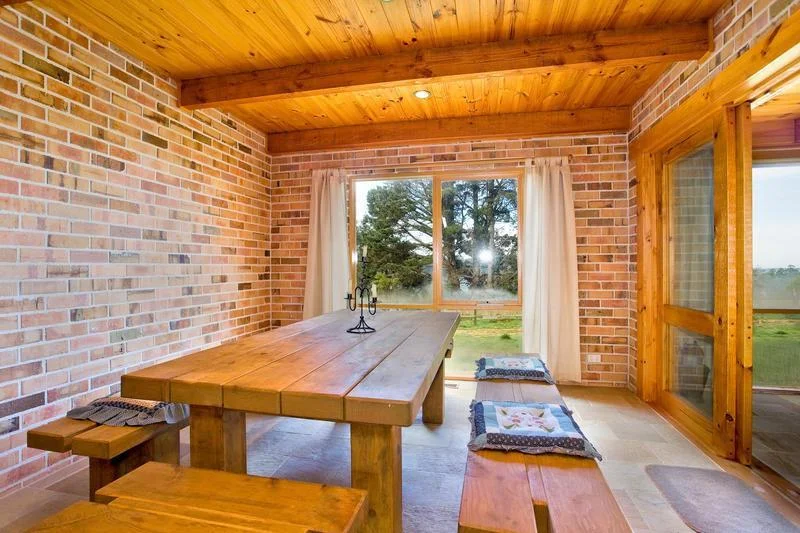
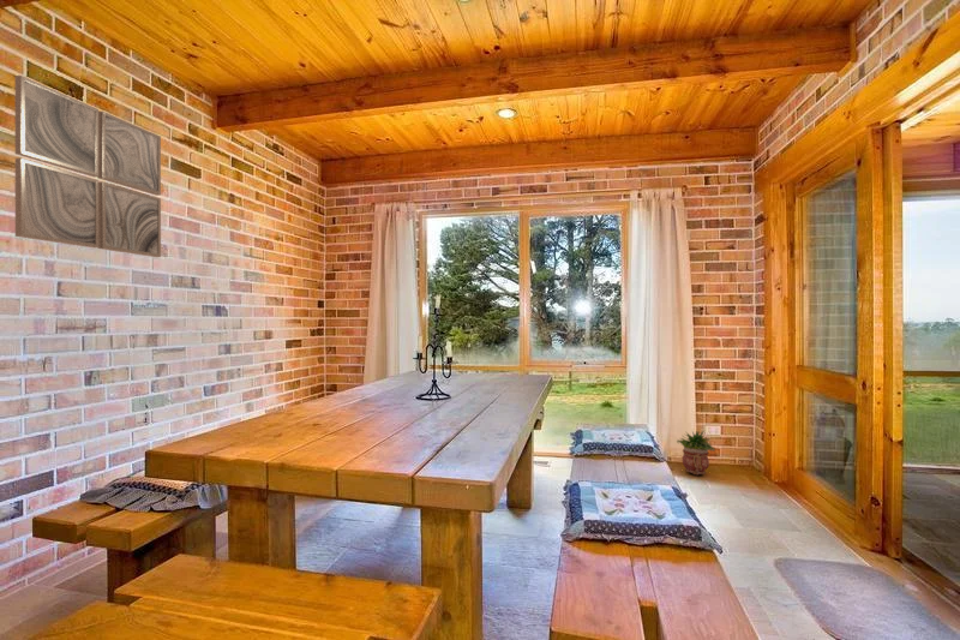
+ wall art [14,74,162,258]
+ potted plant [676,430,716,475]
